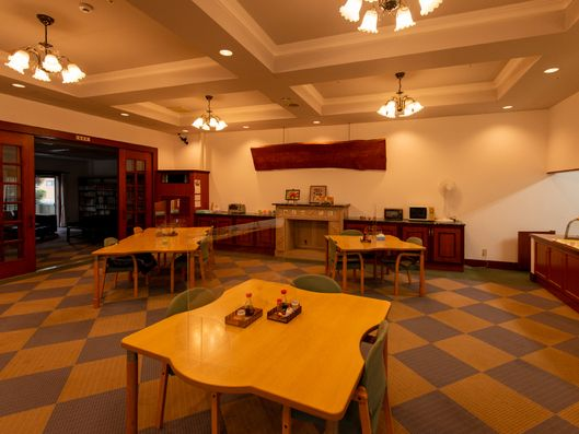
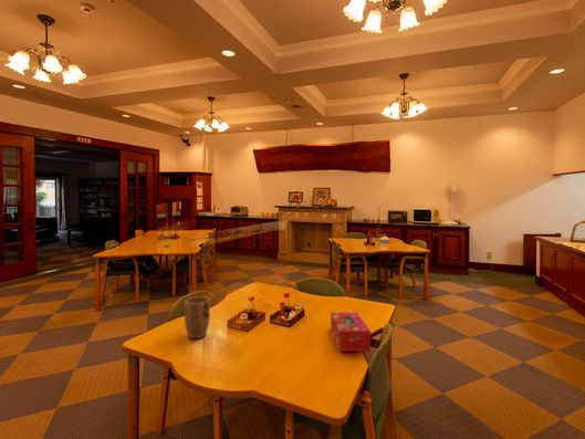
+ tissue box [330,311,372,353]
+ plant pot [184,296,211,339]
